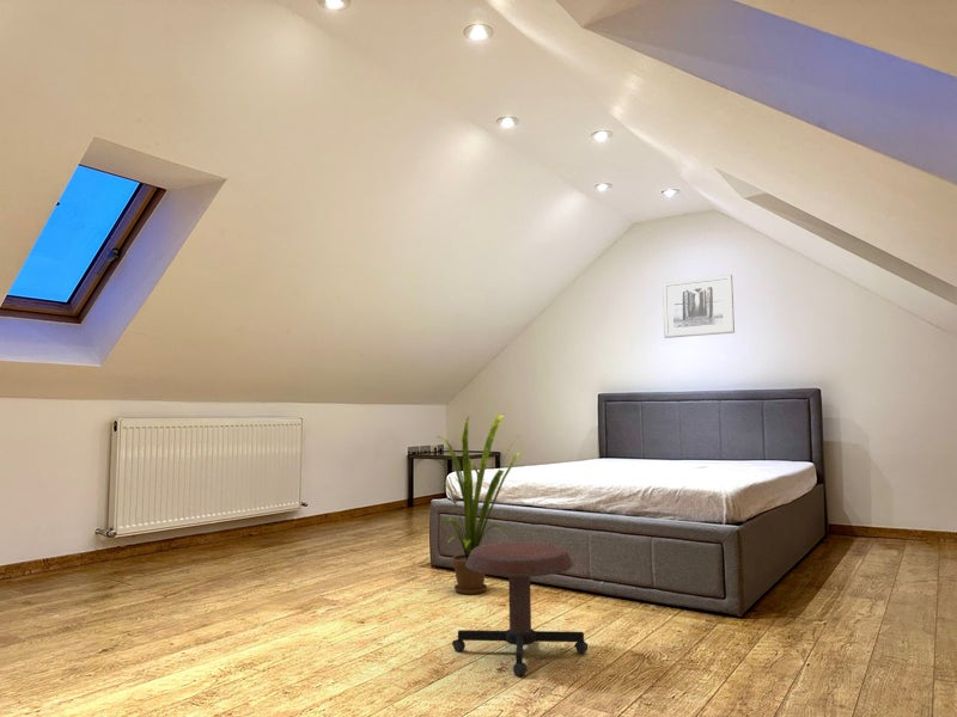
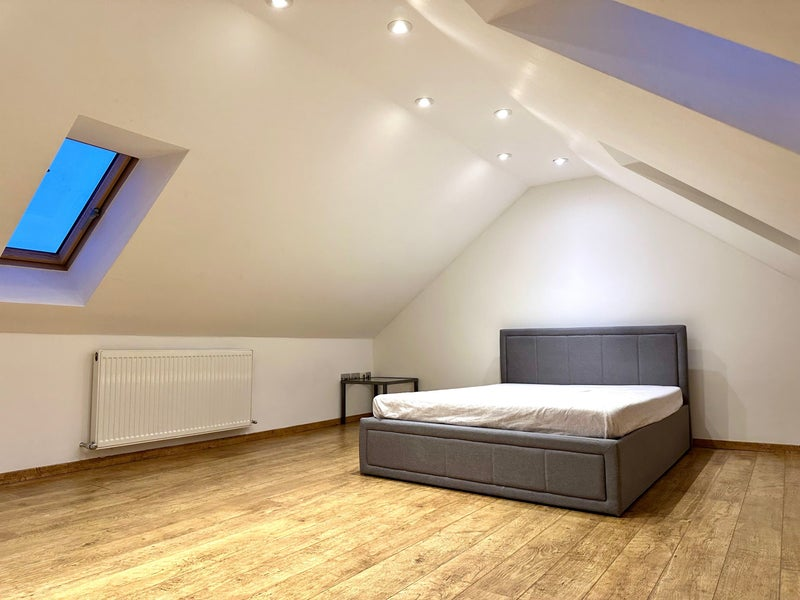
- house plant [435,412,523,595]
- stool [451,540,589,678]
- wall art [662,274,736,339]
